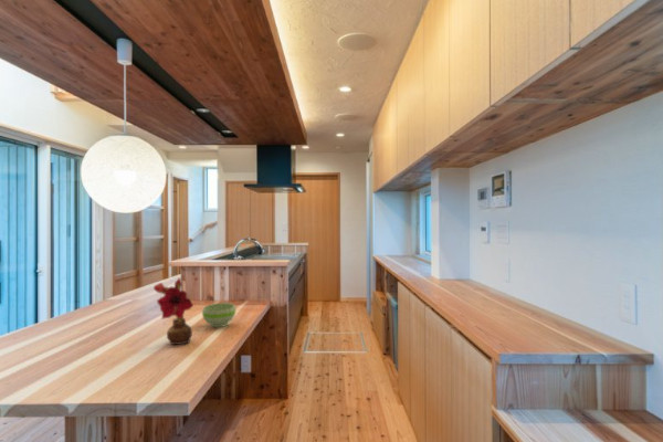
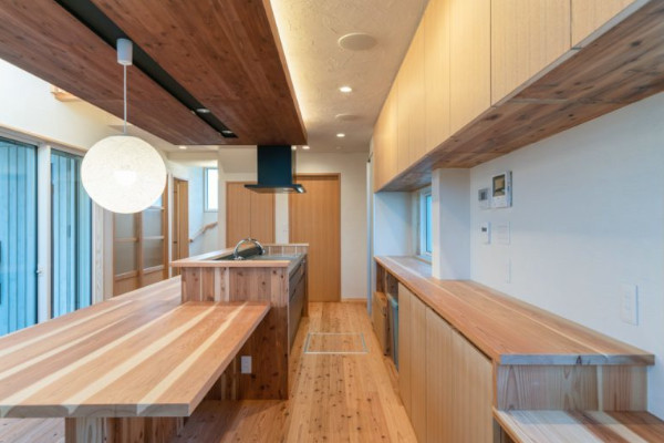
- flower [152,276,194,346]
- bowl [201,302,236,328]
